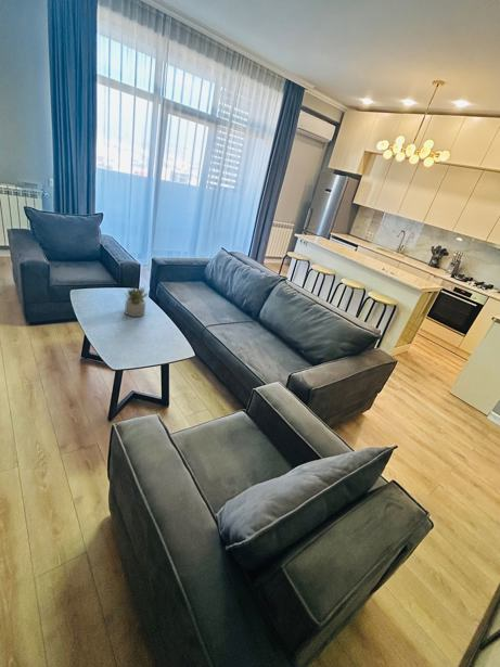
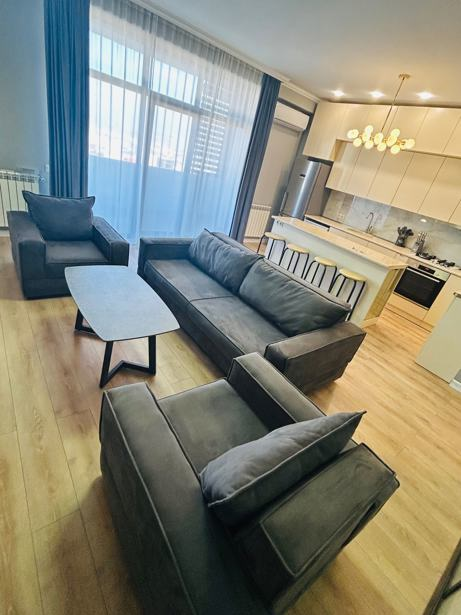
- succulent plant [124,285,150,318]
